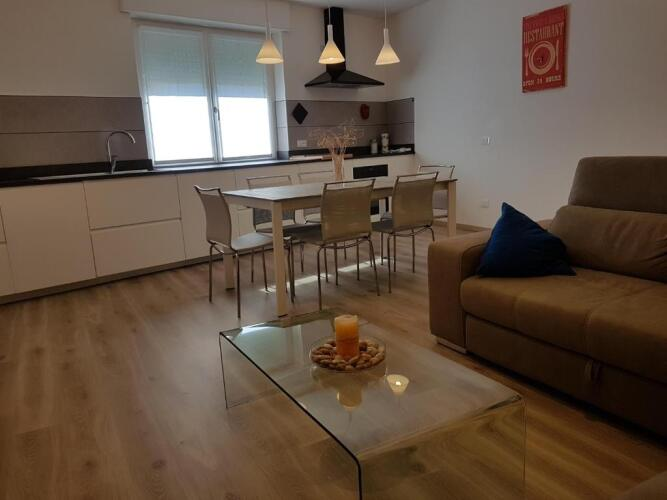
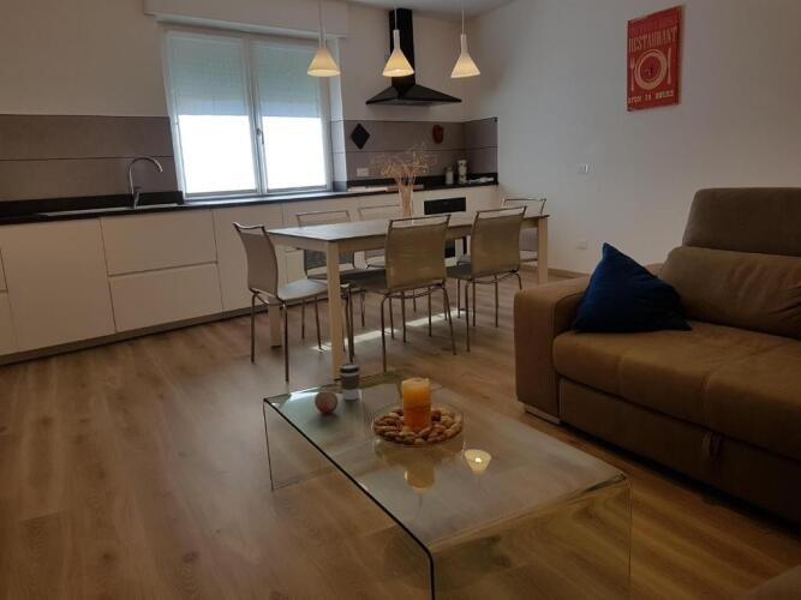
+ coffee cup [337,362,361,401]
+ fruit [313,389,339,415]
